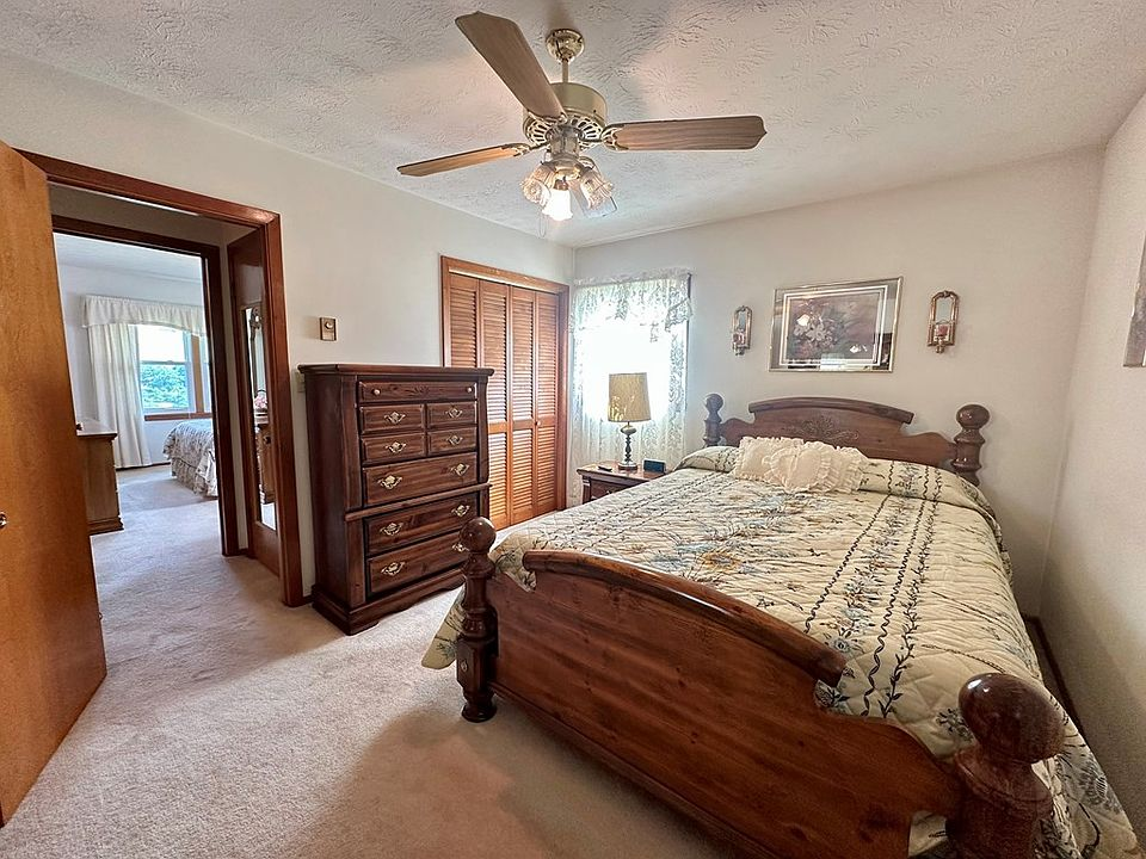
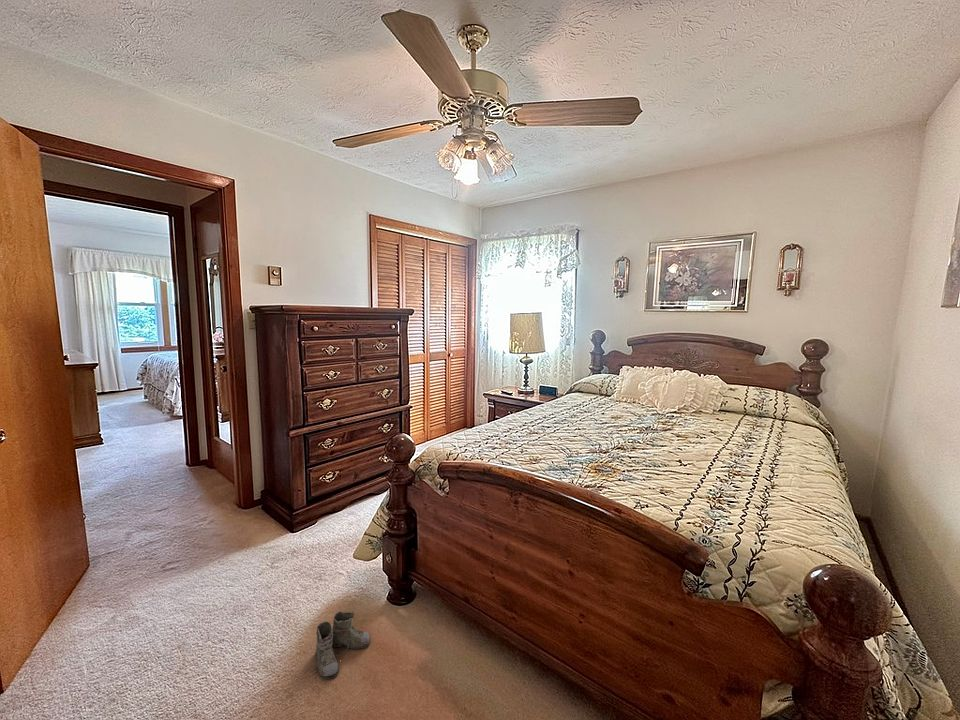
+ boots [303,610,371,680]
